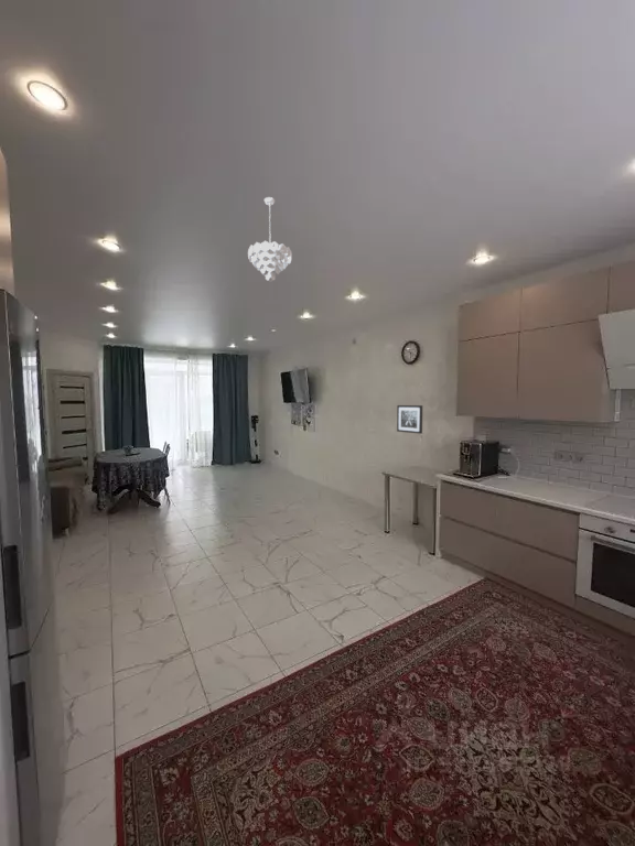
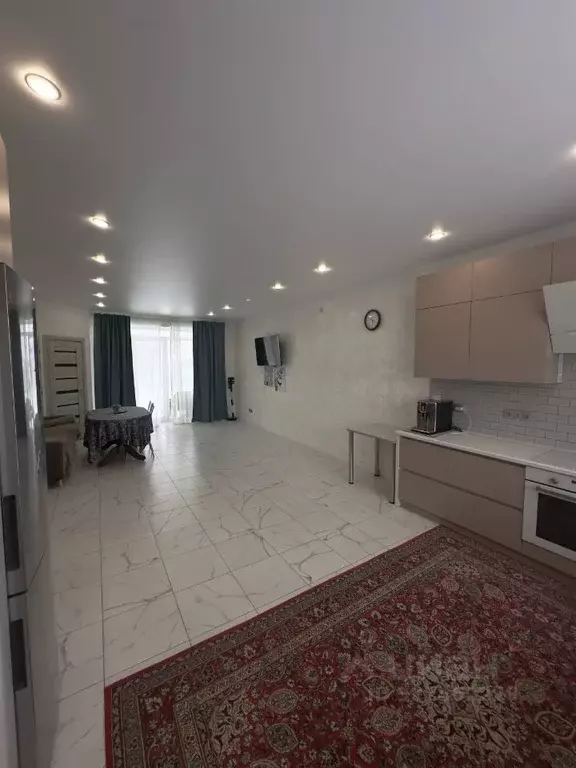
- pendant light [247,196,293,283]
- wall art [396,404,423,435]
